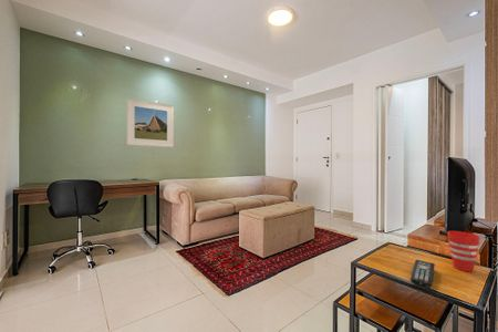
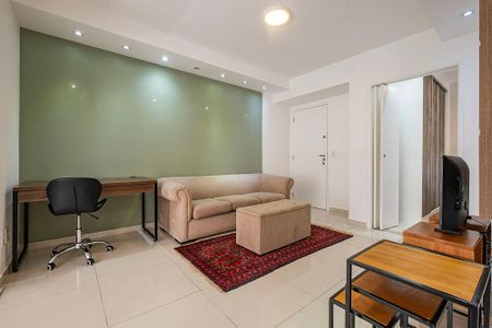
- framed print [125,97,175,148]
- remote control [409,259,436,288]
- cup [446,230,481,272]
